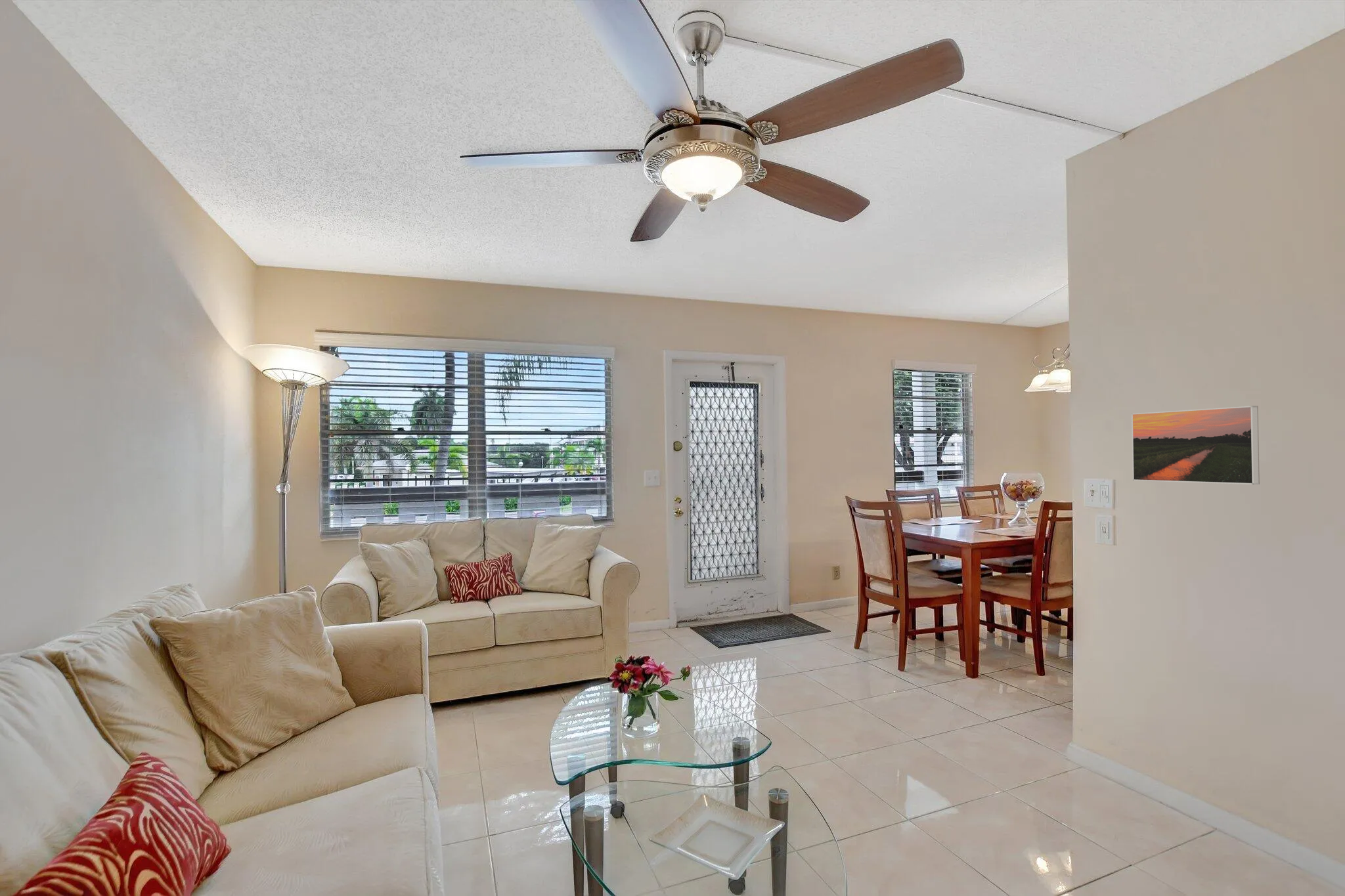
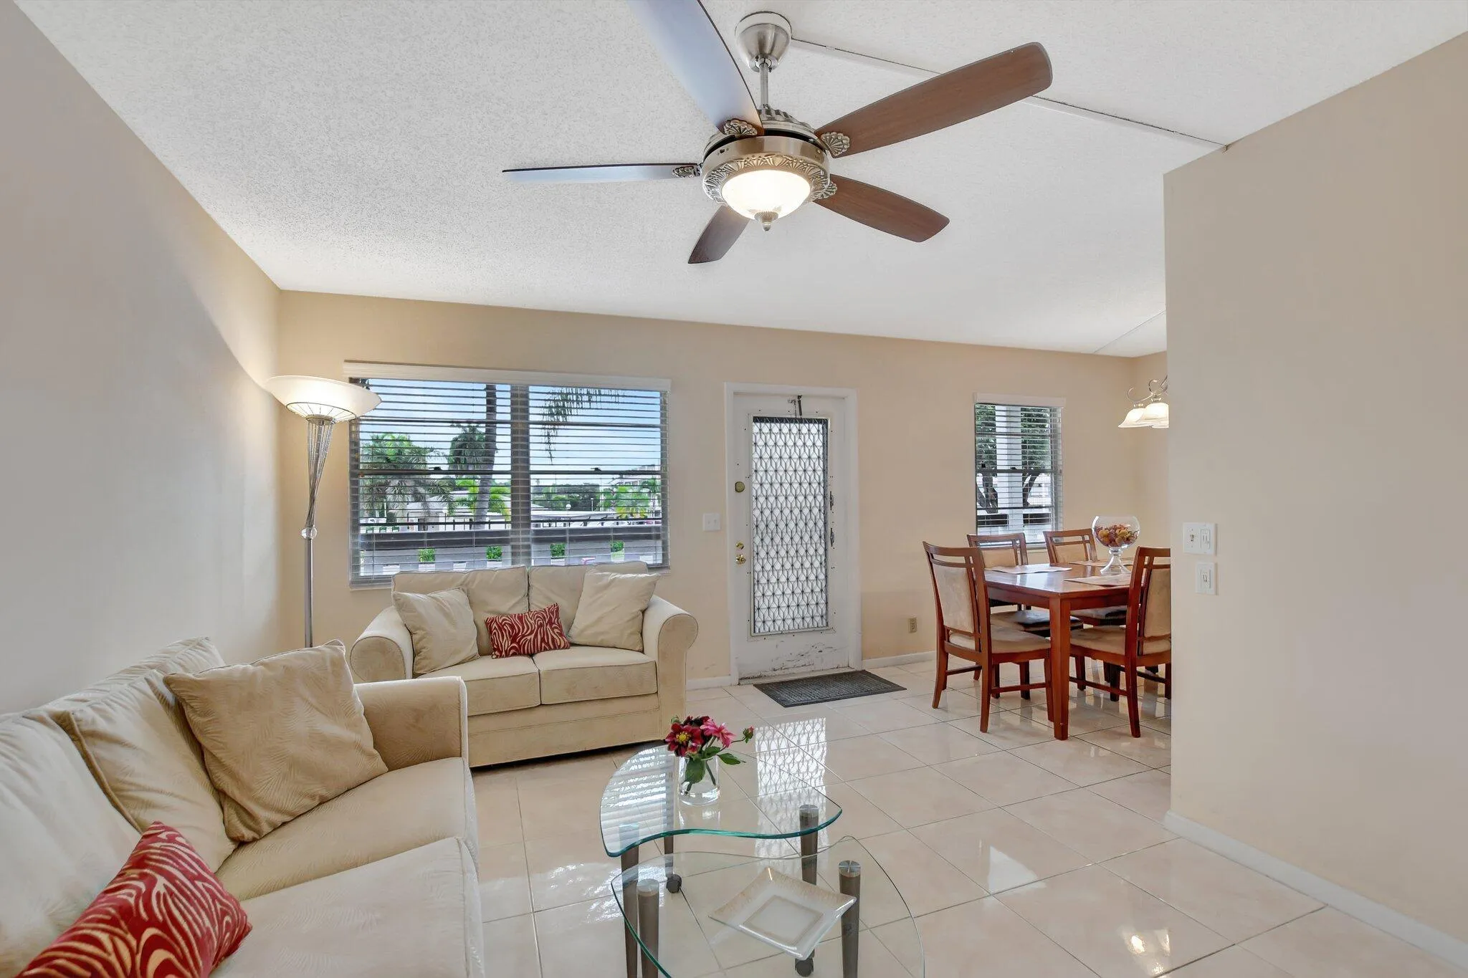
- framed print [1131,405,1260,485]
